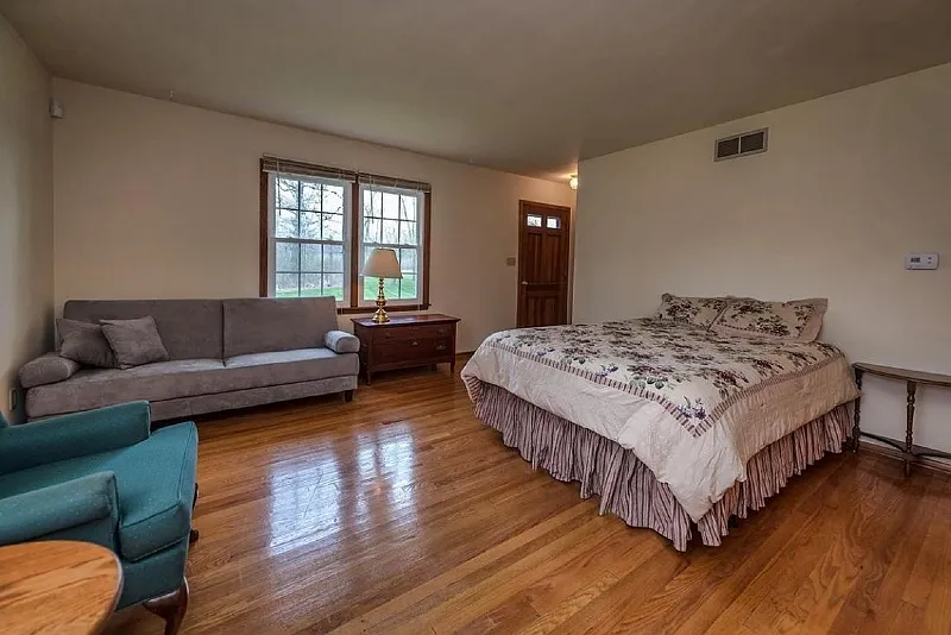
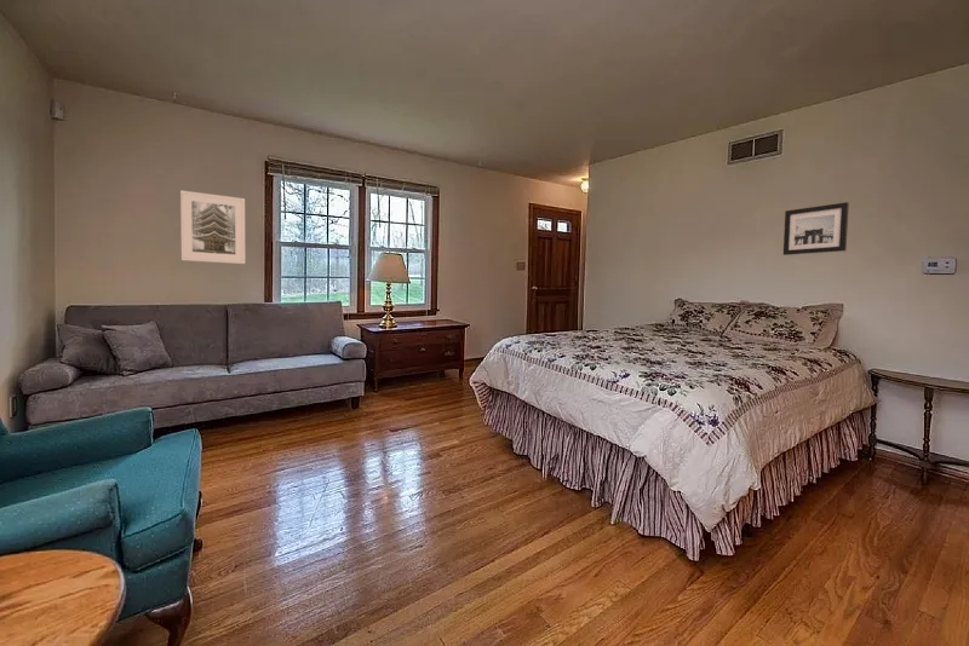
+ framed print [179,189,247,265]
+ wall art [782,201,850,256]
